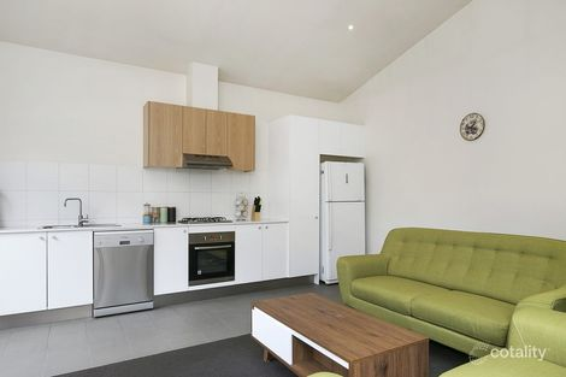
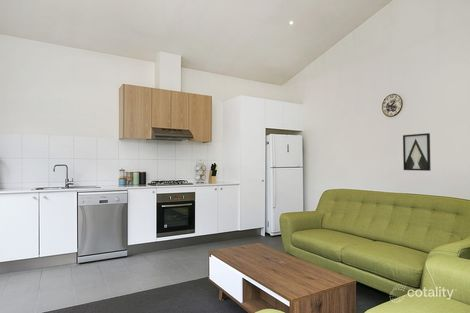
+ wall art [402,132,432,172]
